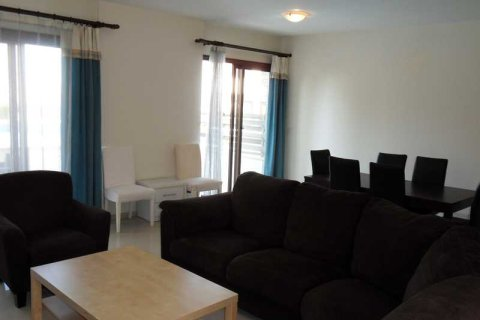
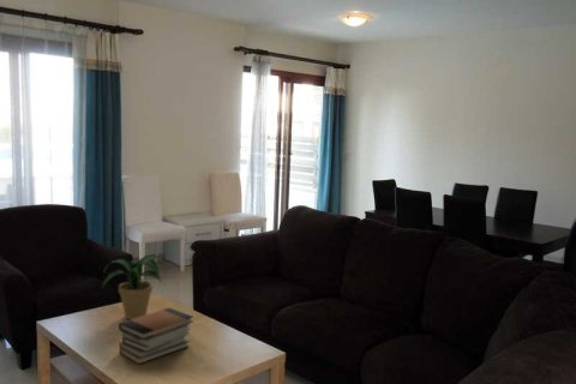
+ book stack [118,307,194,365]
+ potted plant [101,253,167,320]
